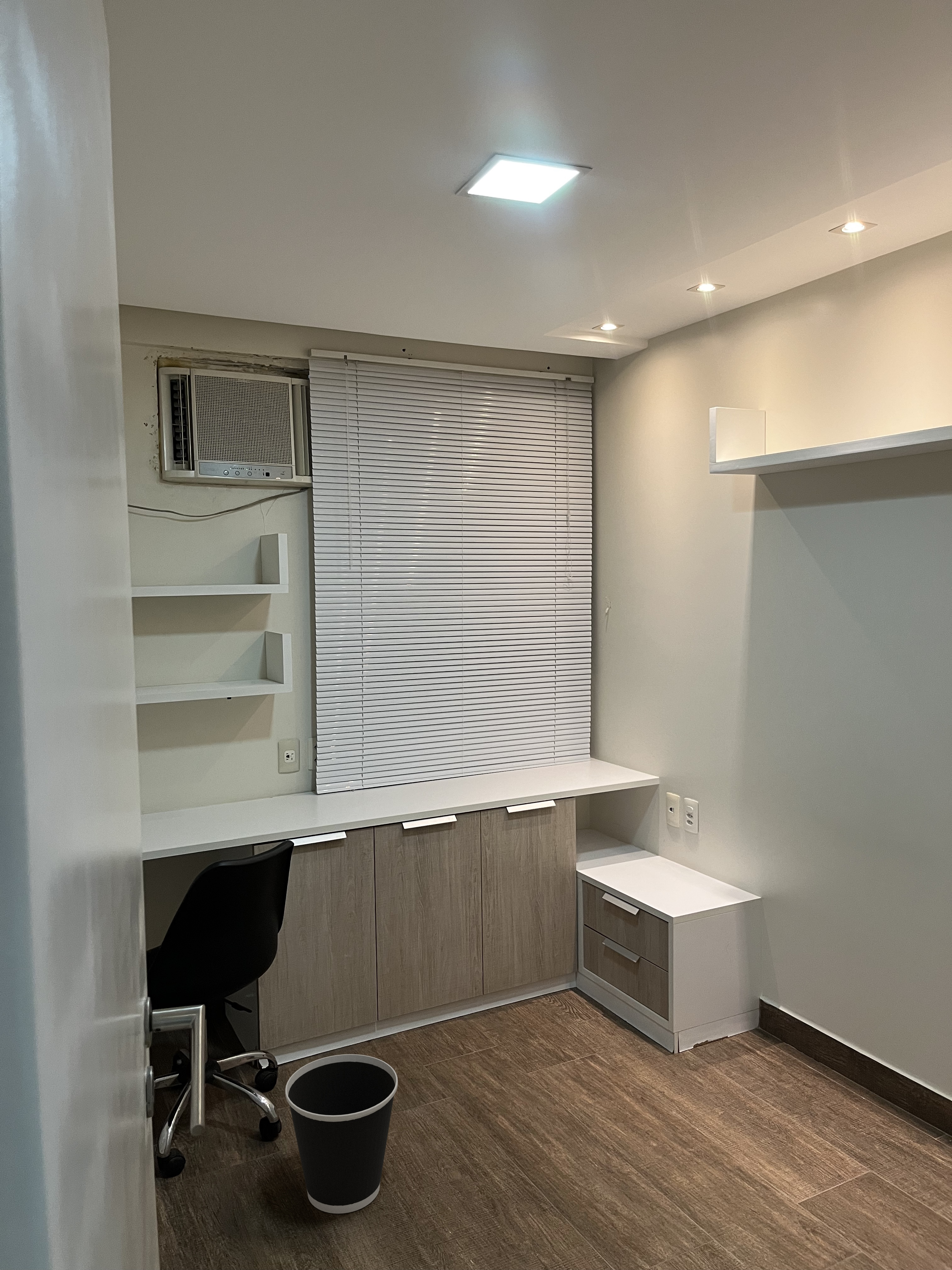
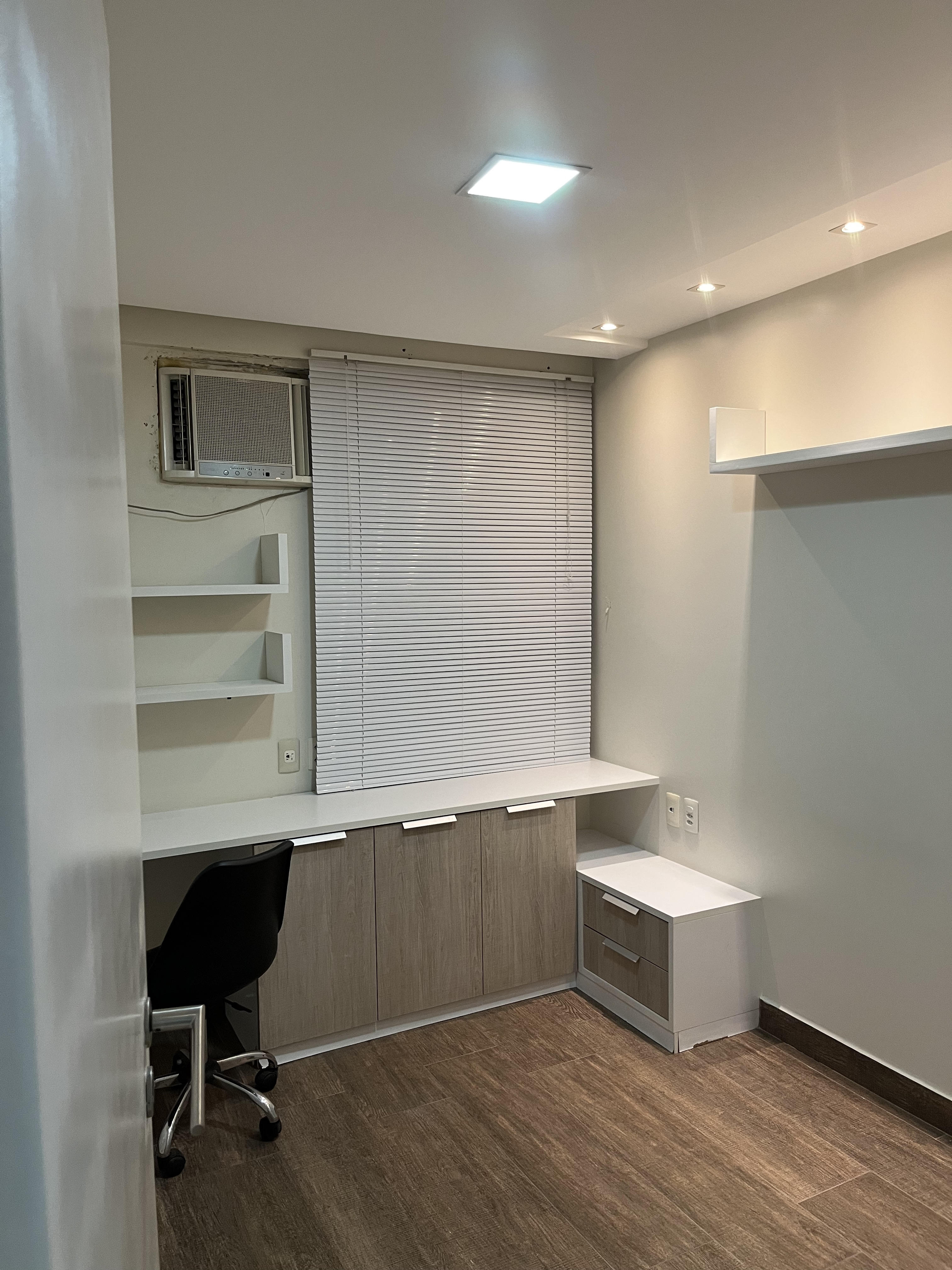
- wastebasket [285,1054,398,1214]
